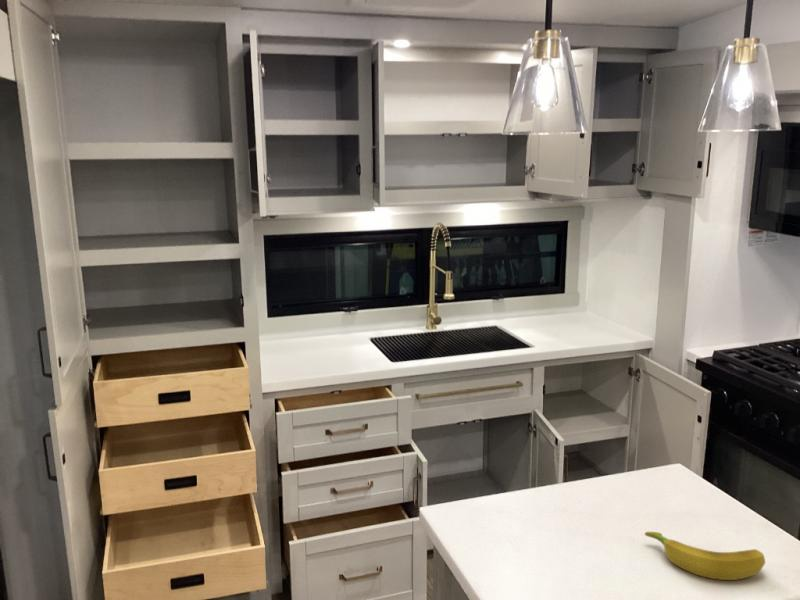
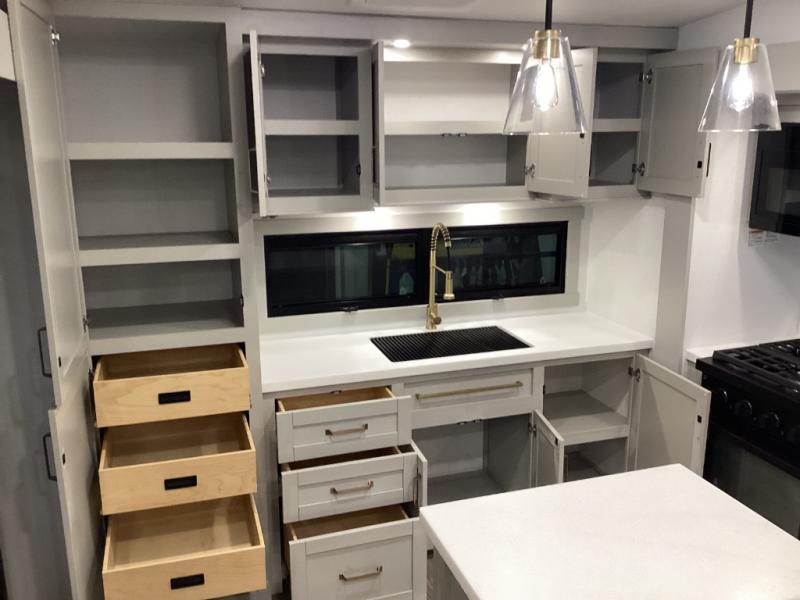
- banana [644,531,766,581]
